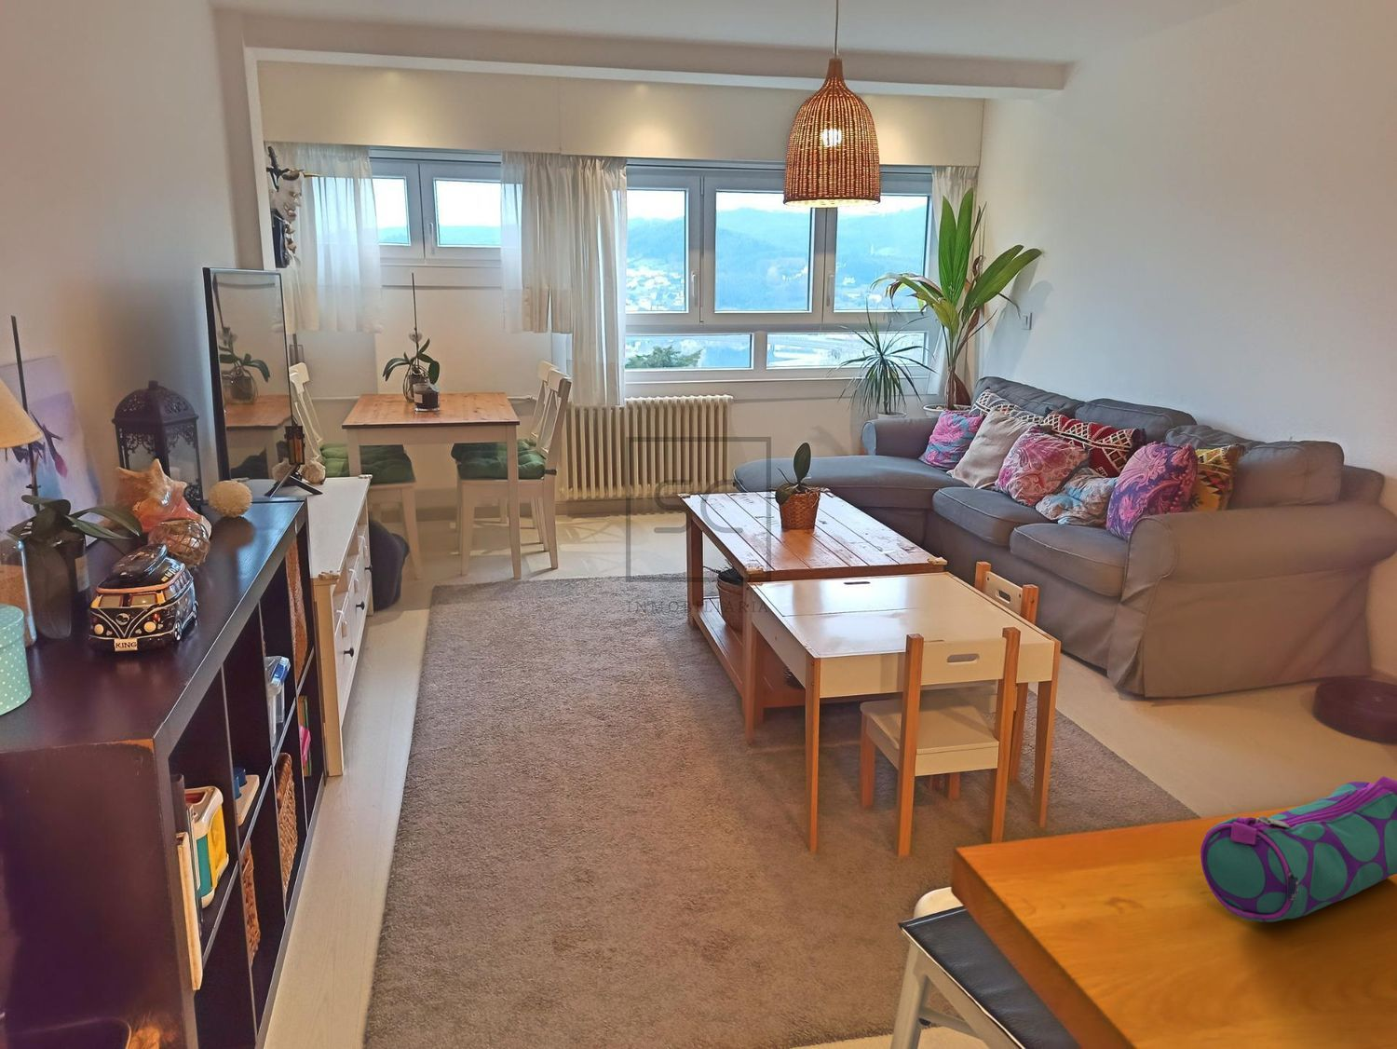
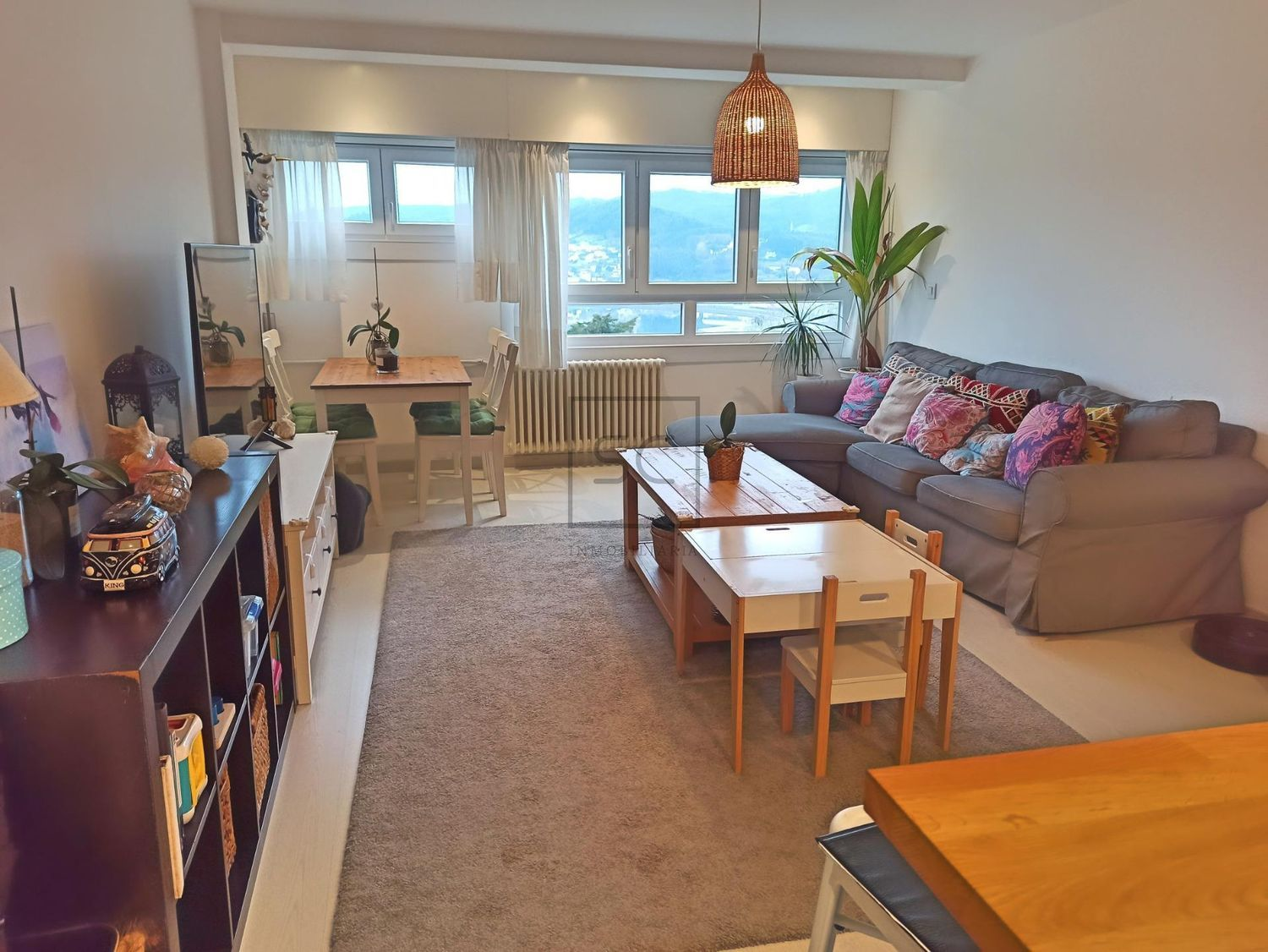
- pencil case [1200,775,1397,923]
